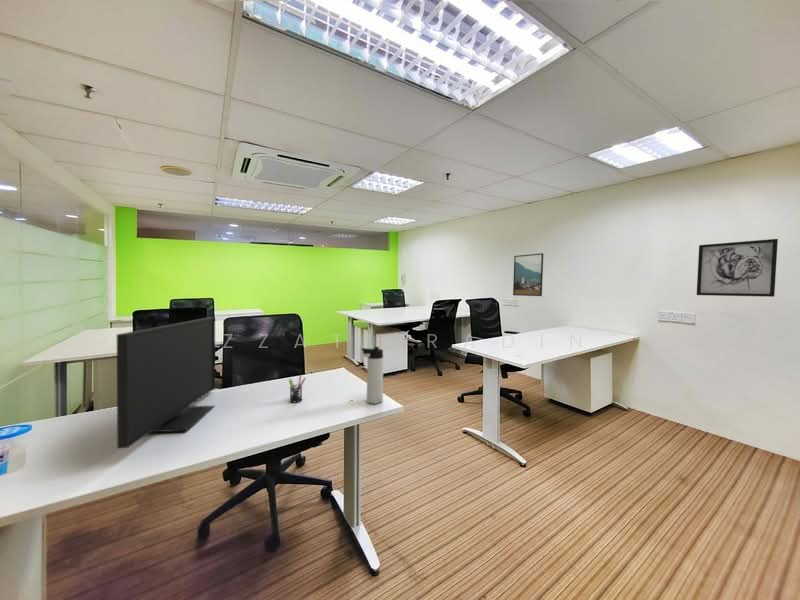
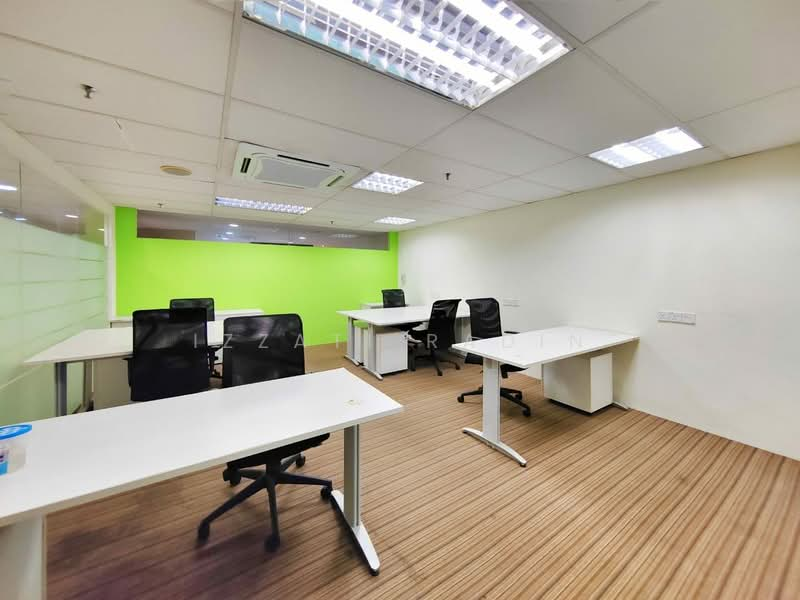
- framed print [512,252,544,297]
- wall art [696,238,779,298]
- computer monitor [116,316,216,449]
- thermos bottle [360,346,384,405]
- pen holder [288,374,307,403]
